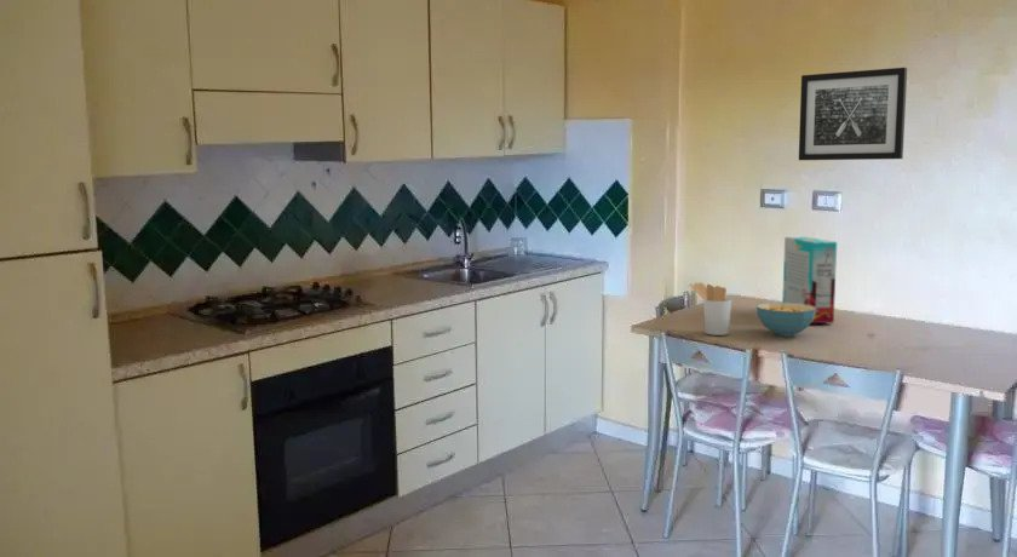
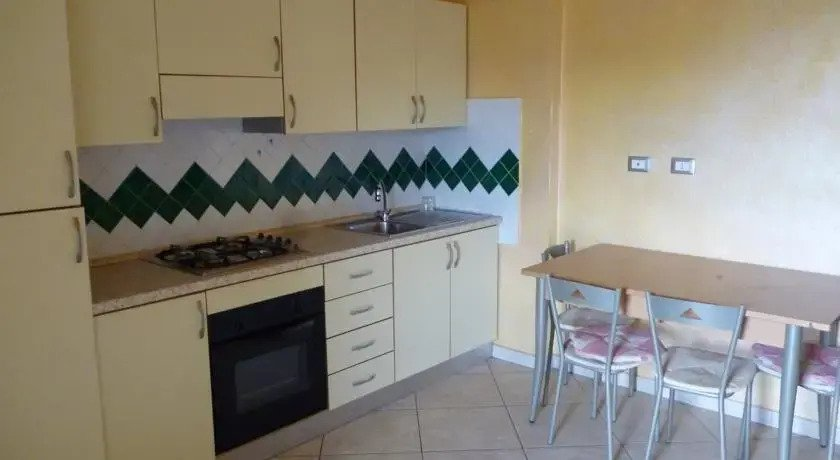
- utensil holder [689,281,732,337]
- cereal bowl [755,302,816,338]
- wall art [798,67,908,161]
- cereal box [781,236,838,325]
